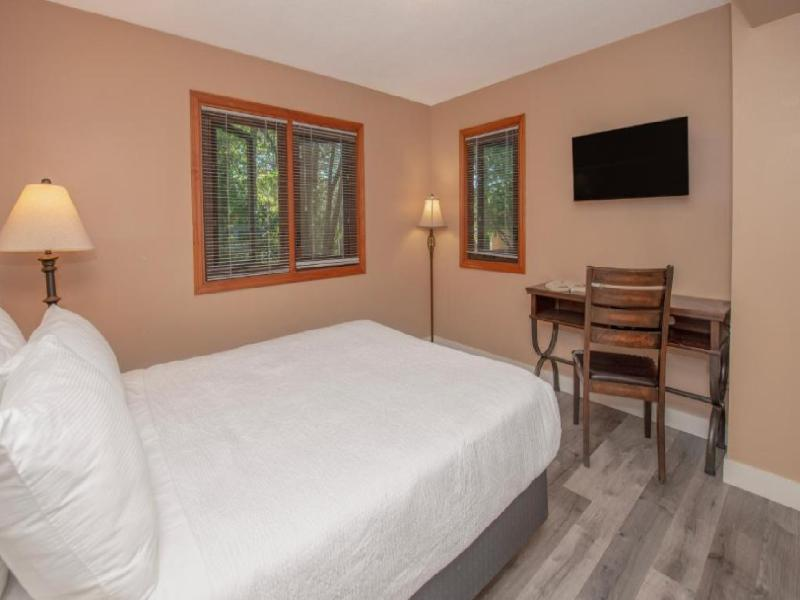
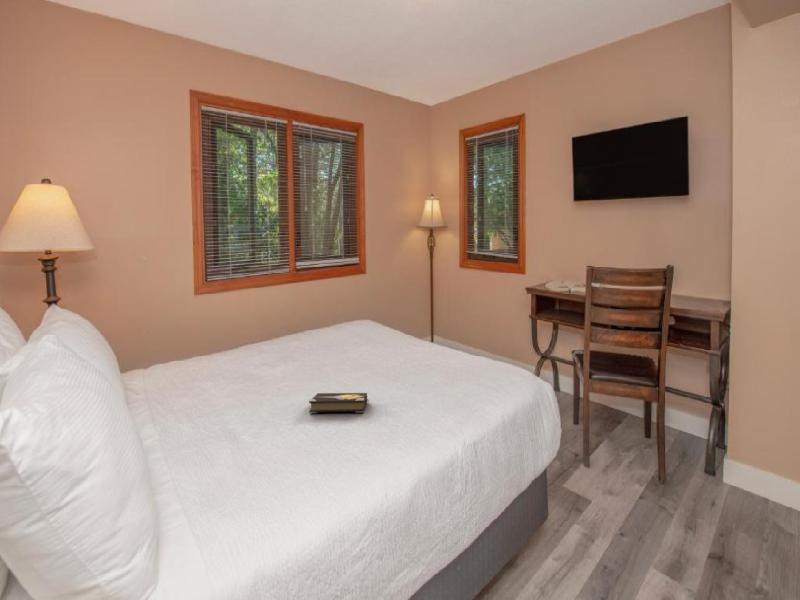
+ hardback book [308,392,370,414]
